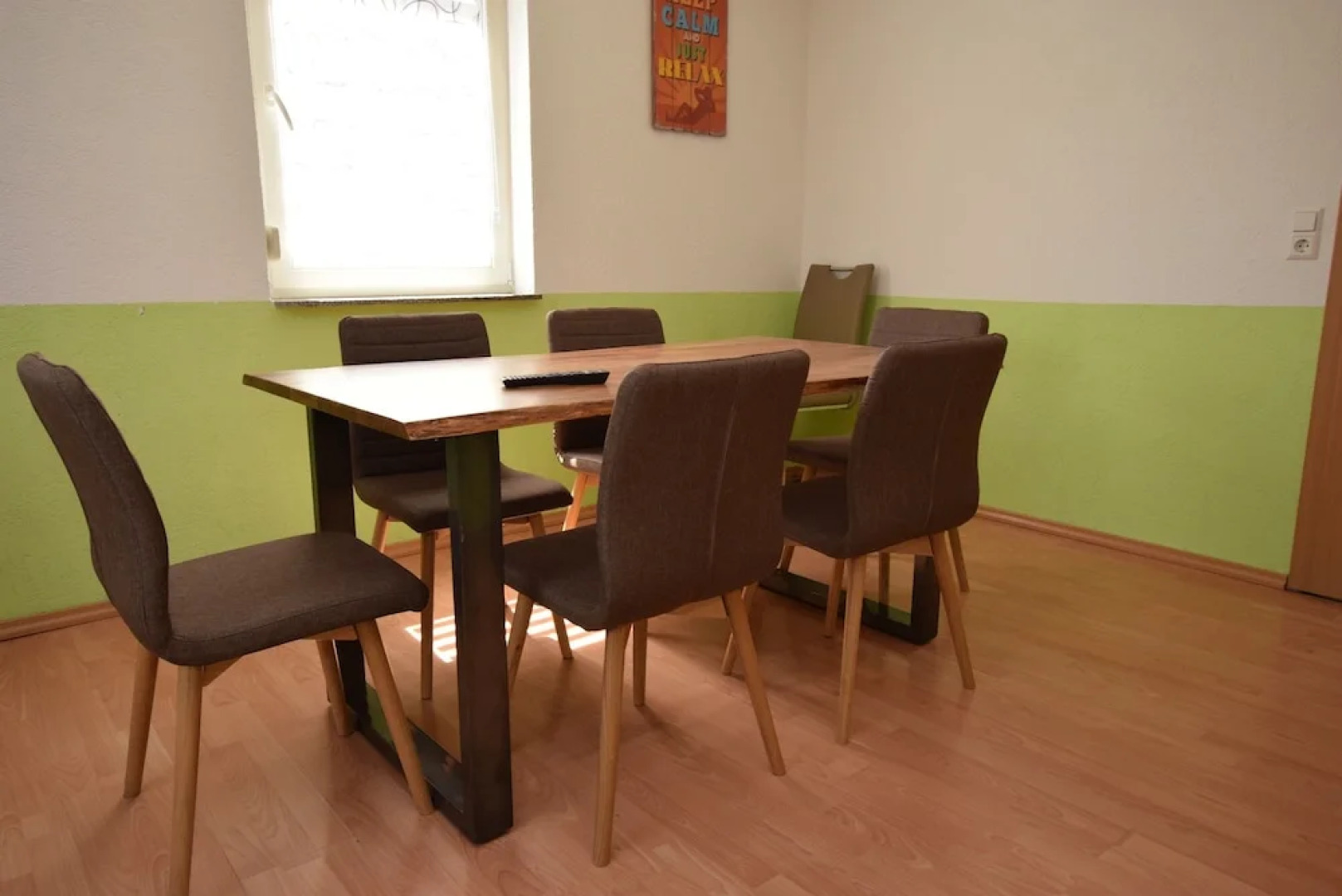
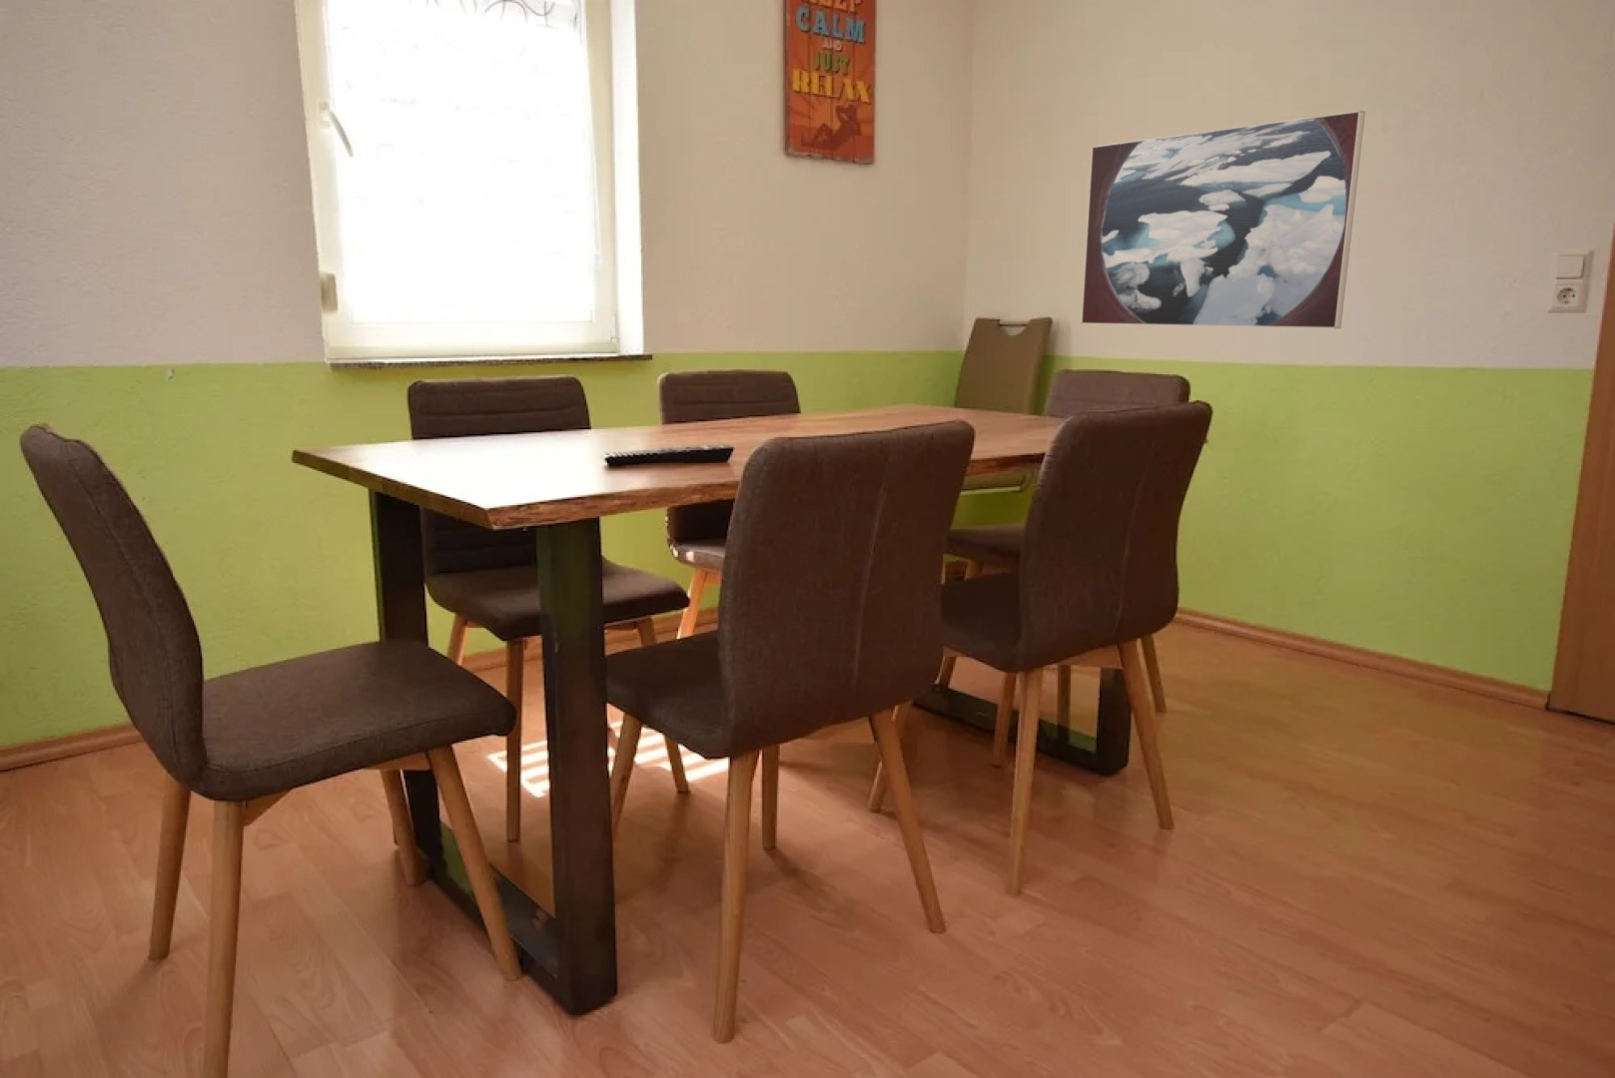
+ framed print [1079,109,1366,330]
